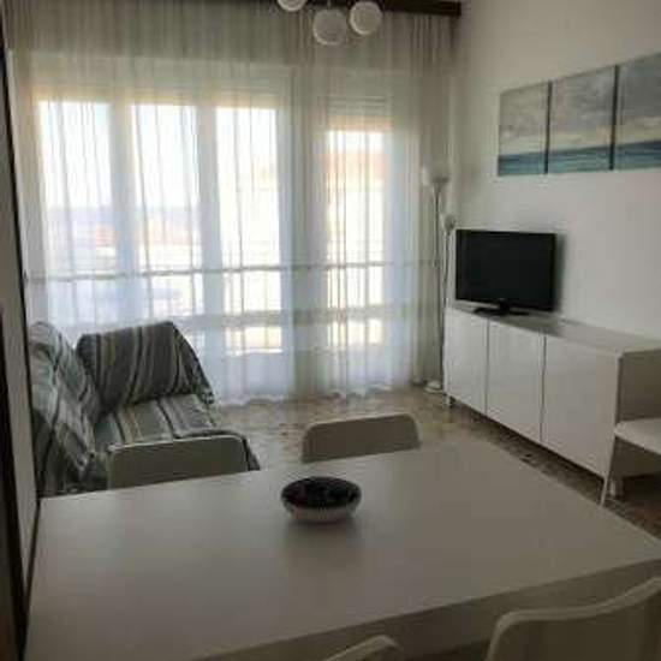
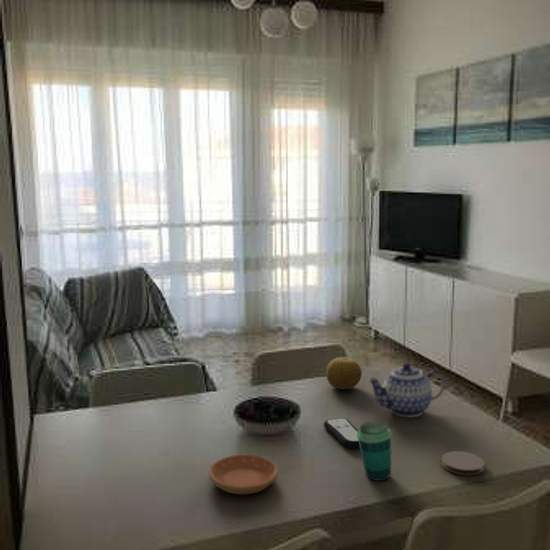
+ teapot [367,362,446,418]
+ coaster [440,450,485,476]
+ saucer [208,454,279,495]
+ remote control [323,417,360,449]
+ cup [357,421,393,482]
+ fruit [325,356,363,390]
